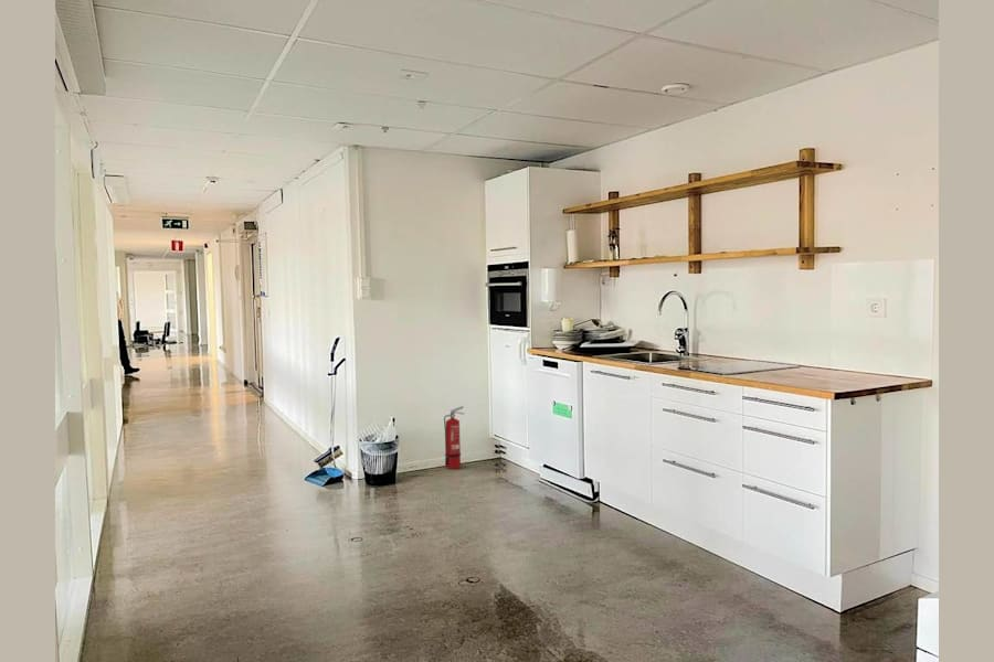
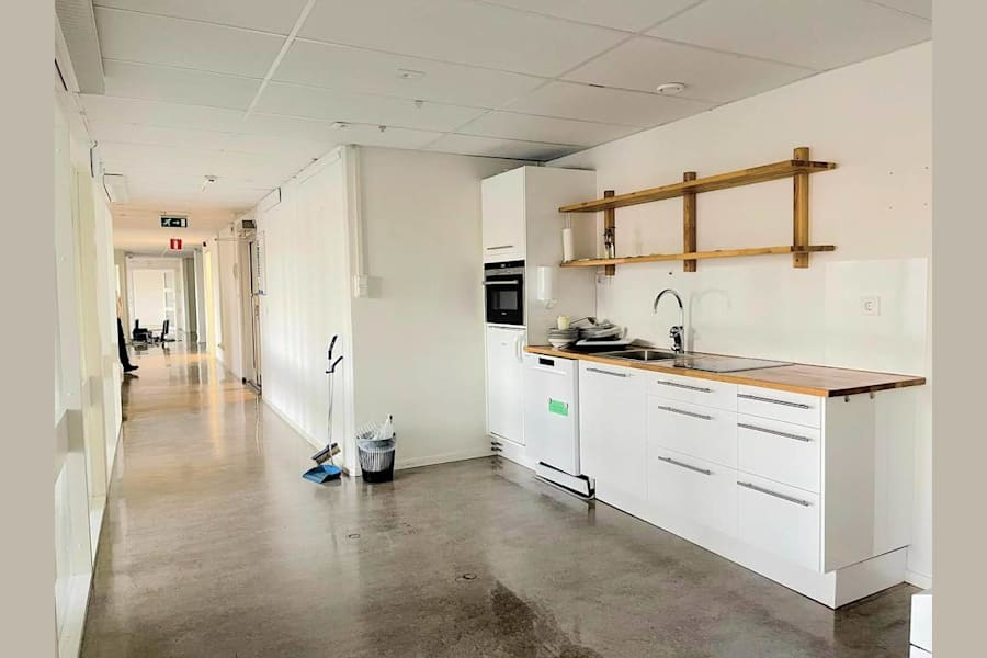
- fire extinguisher [443,405,466,470]
